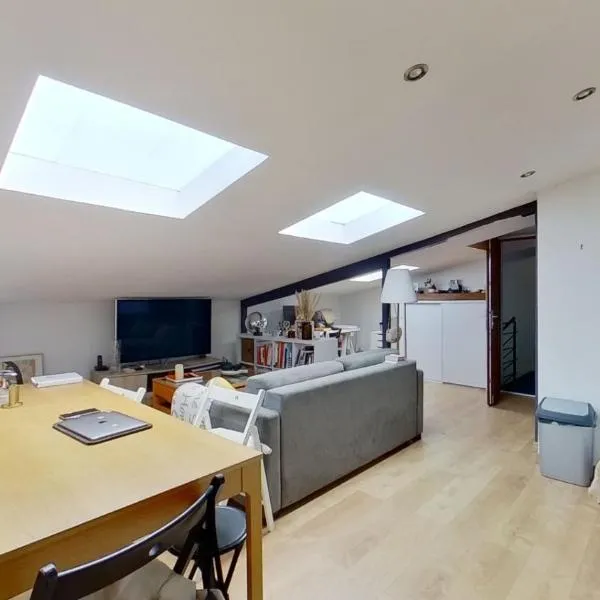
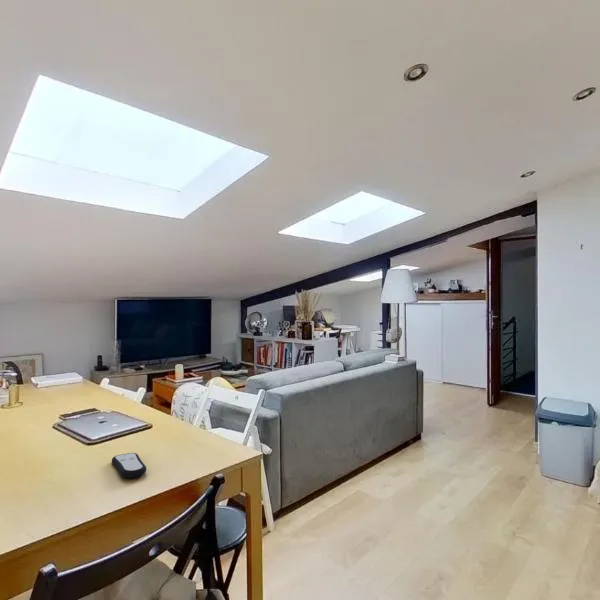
+ remote control [111,452,147,479]
